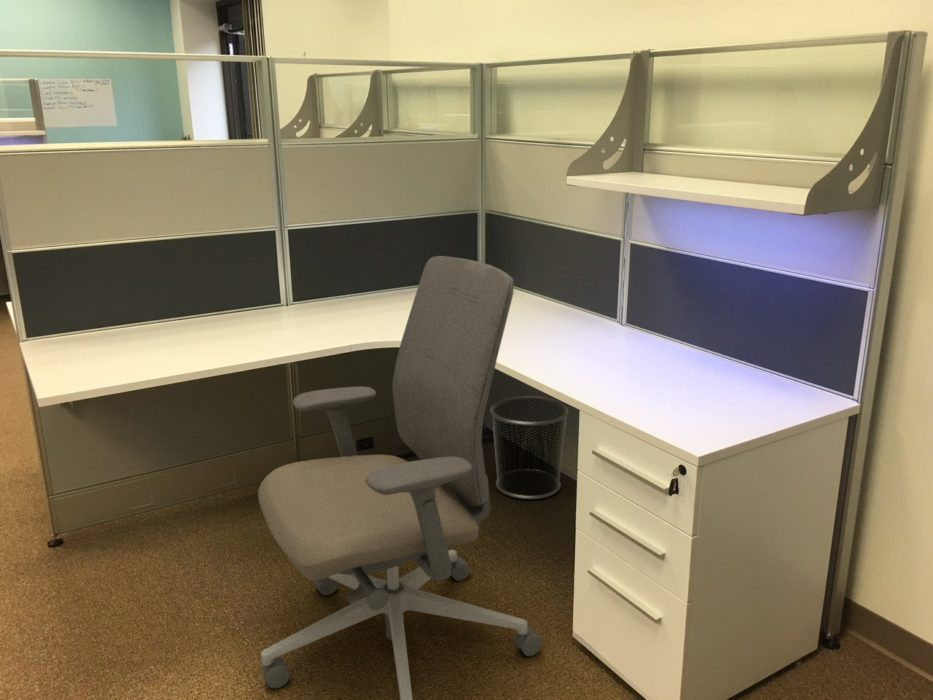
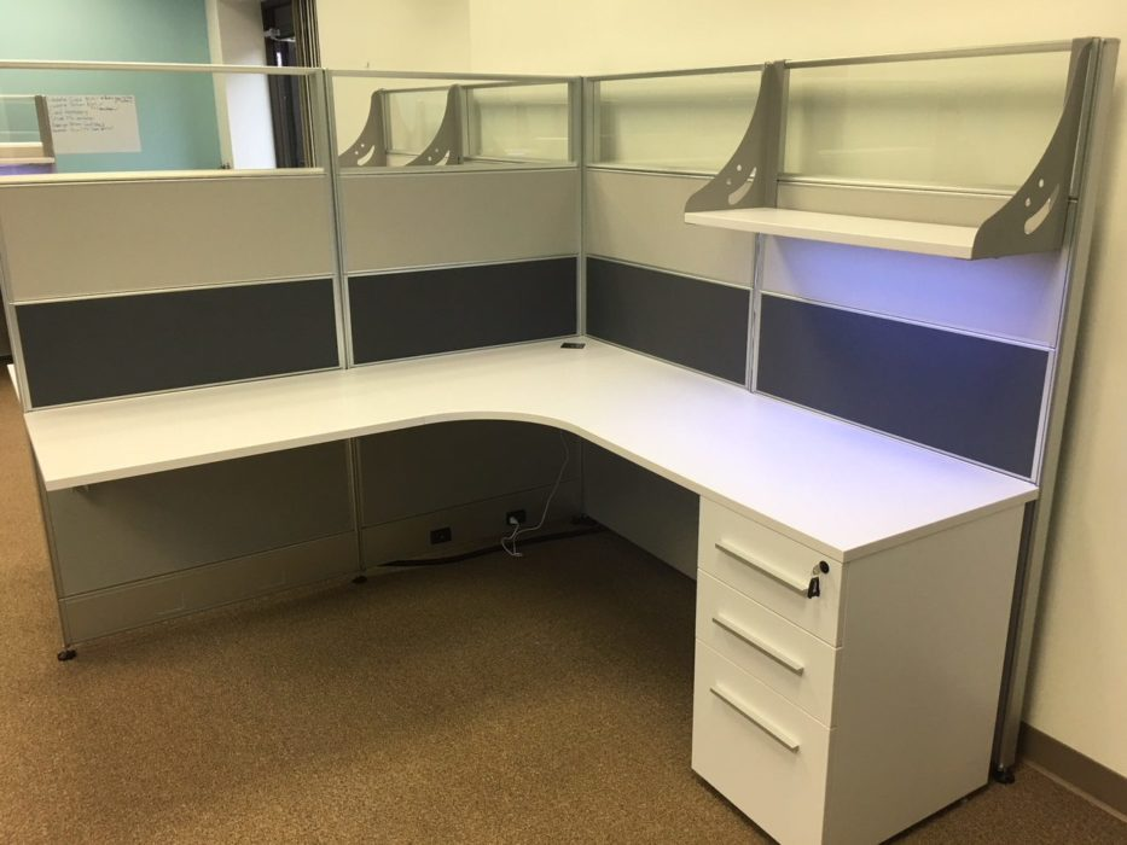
- waste bin [489,395,570,500]
- office chair [257,255,543,700]
